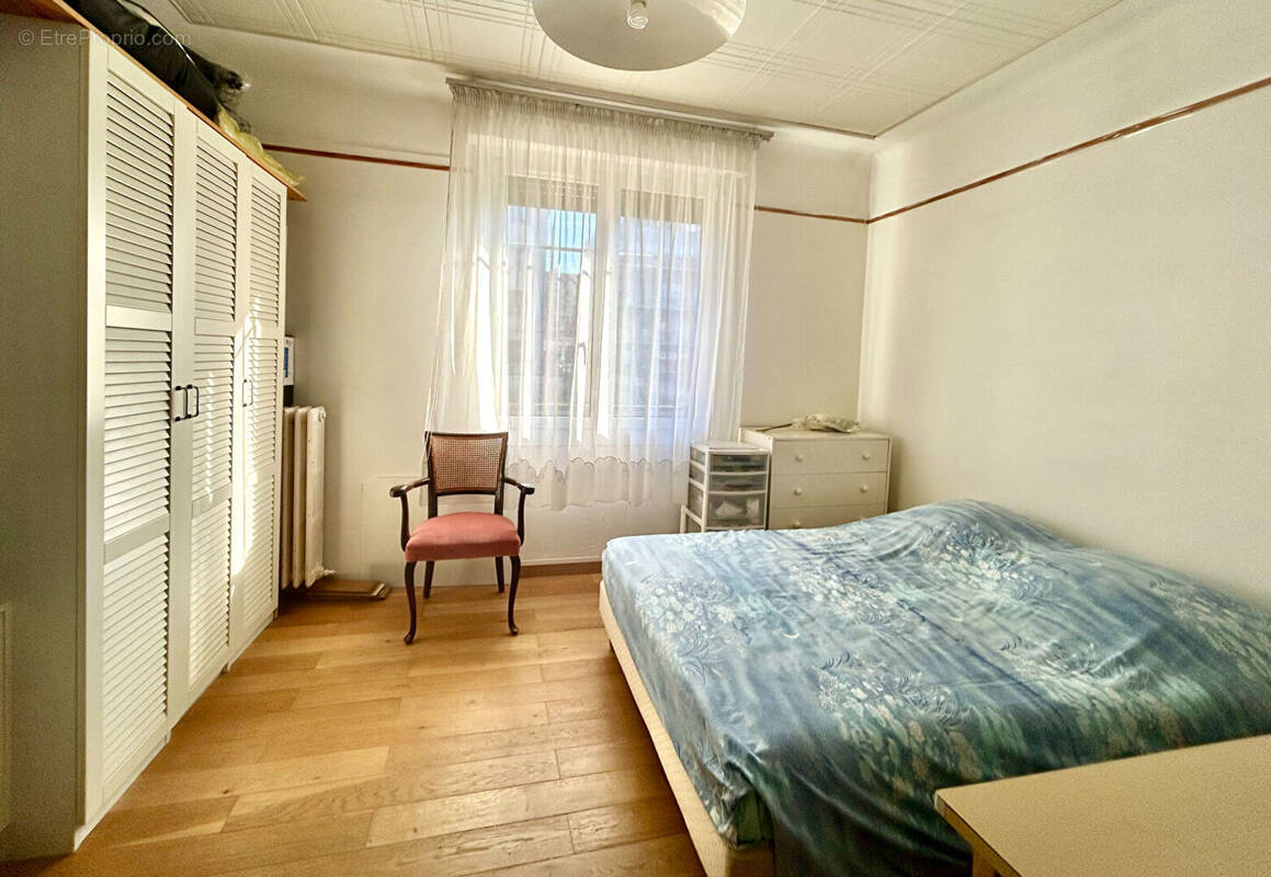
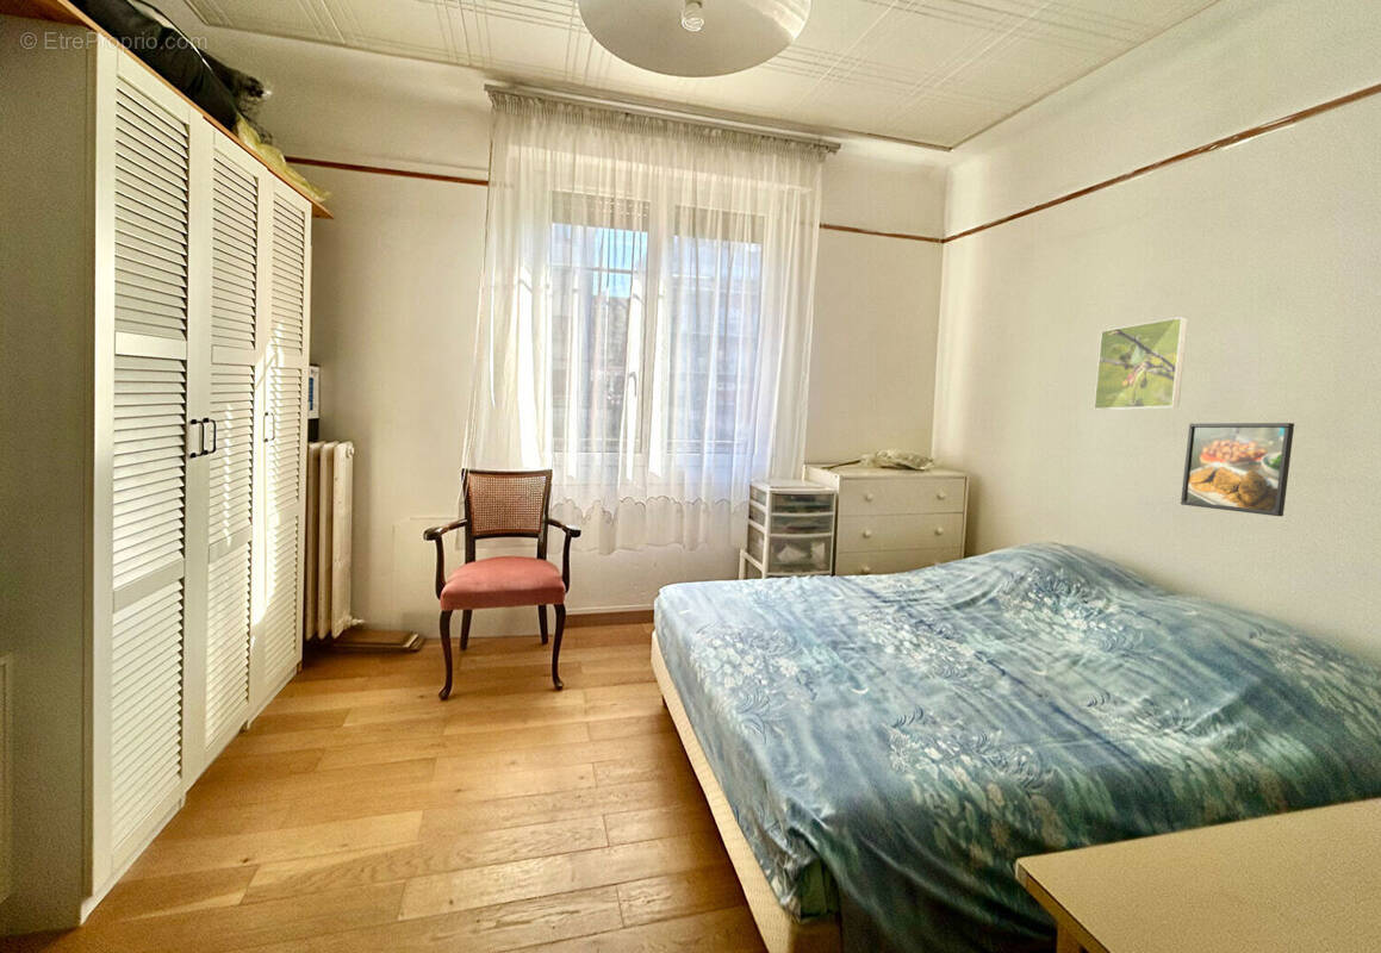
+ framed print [1180,422,1295,517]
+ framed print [1093,316,1189,411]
